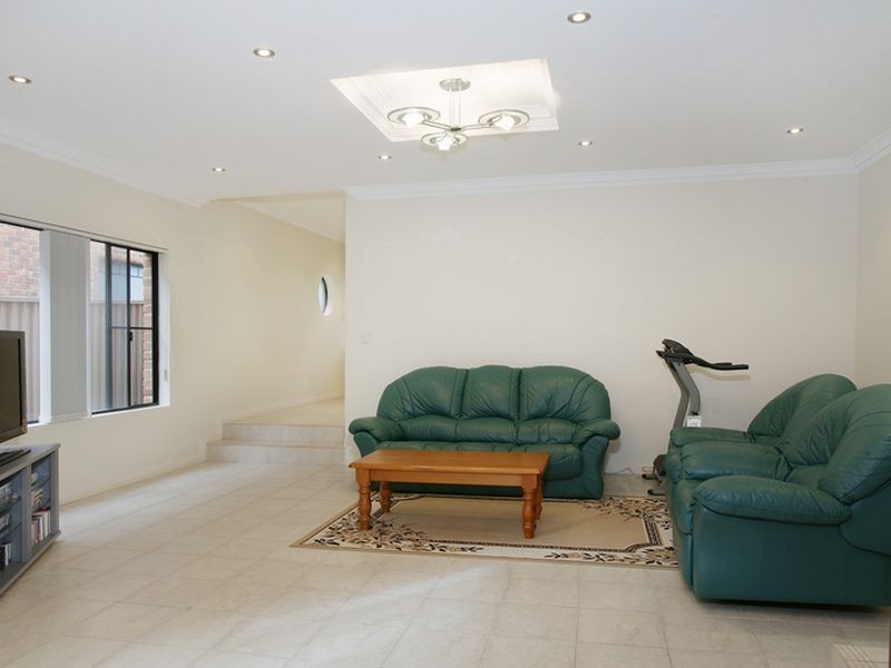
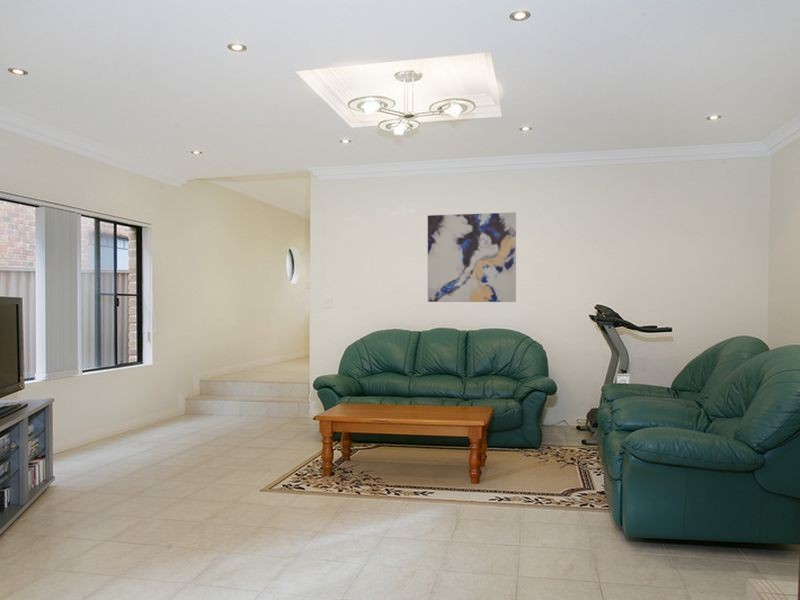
+ wall art [427,211,517,303]
